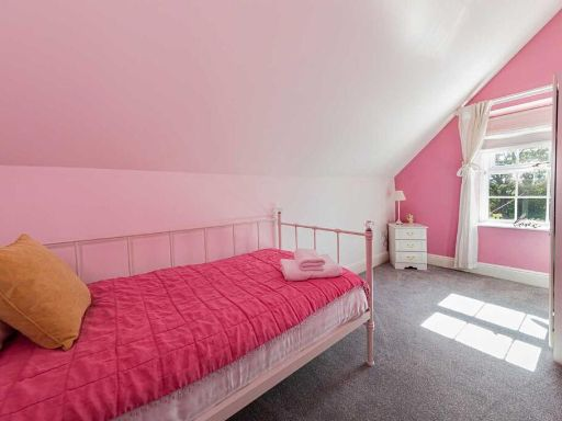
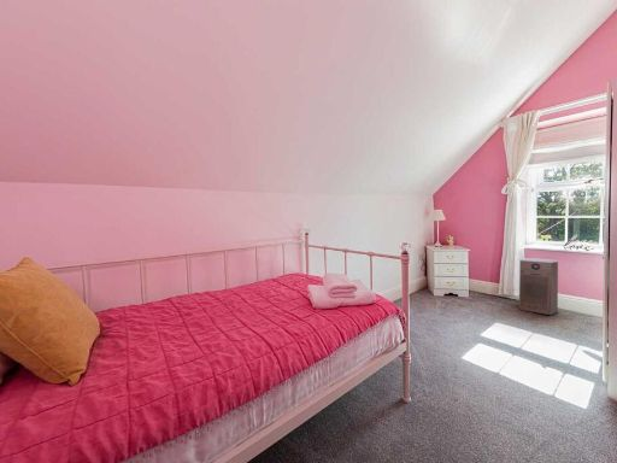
+ fan [518,257,559,316]
